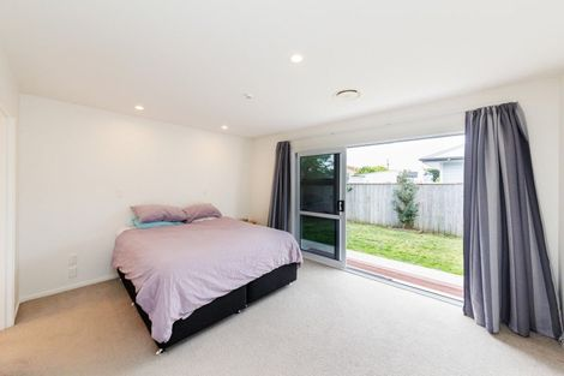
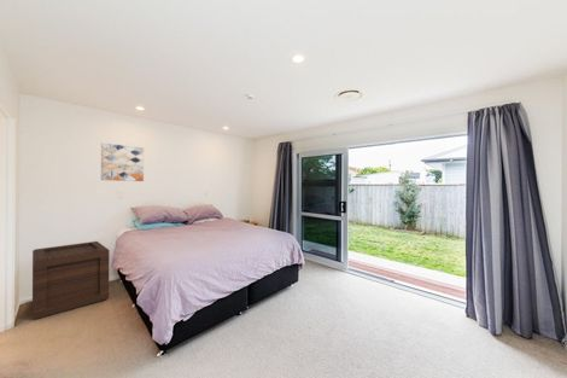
+ wall art [100,141,145,182]
+ wooden crate [31,240,111,321]
